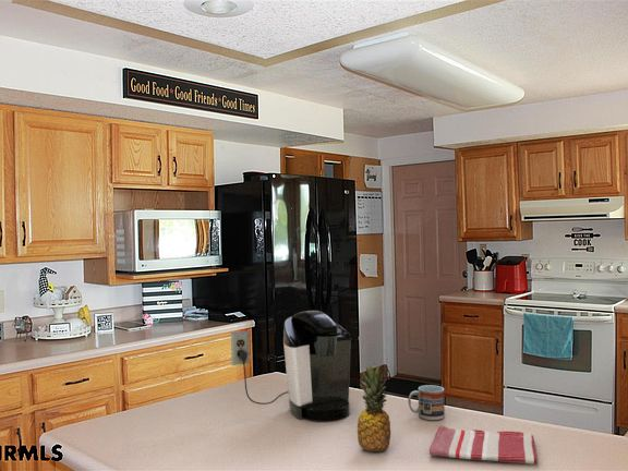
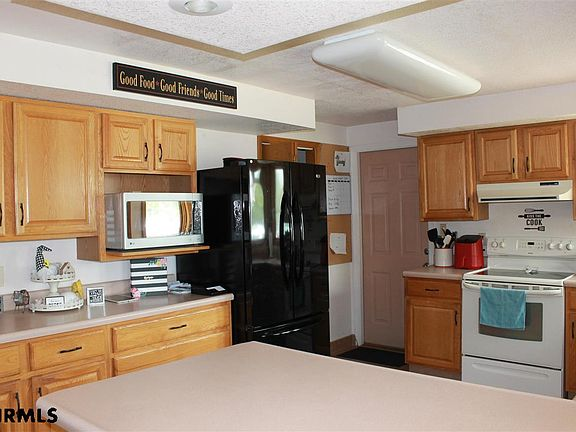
- fruit [357,365,391,454]
- cup [407,384,446,421]
- dish towel [428,424,539,466]
- coffee maker [230,310,352,422]
